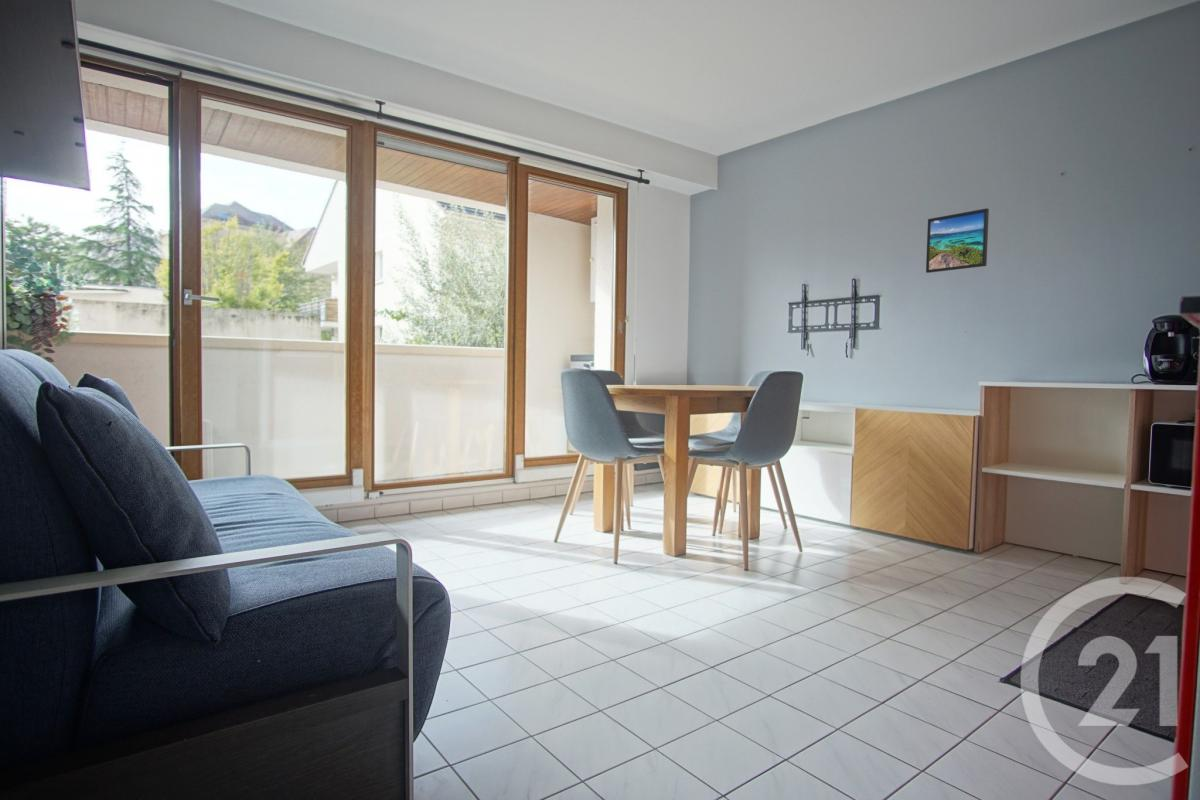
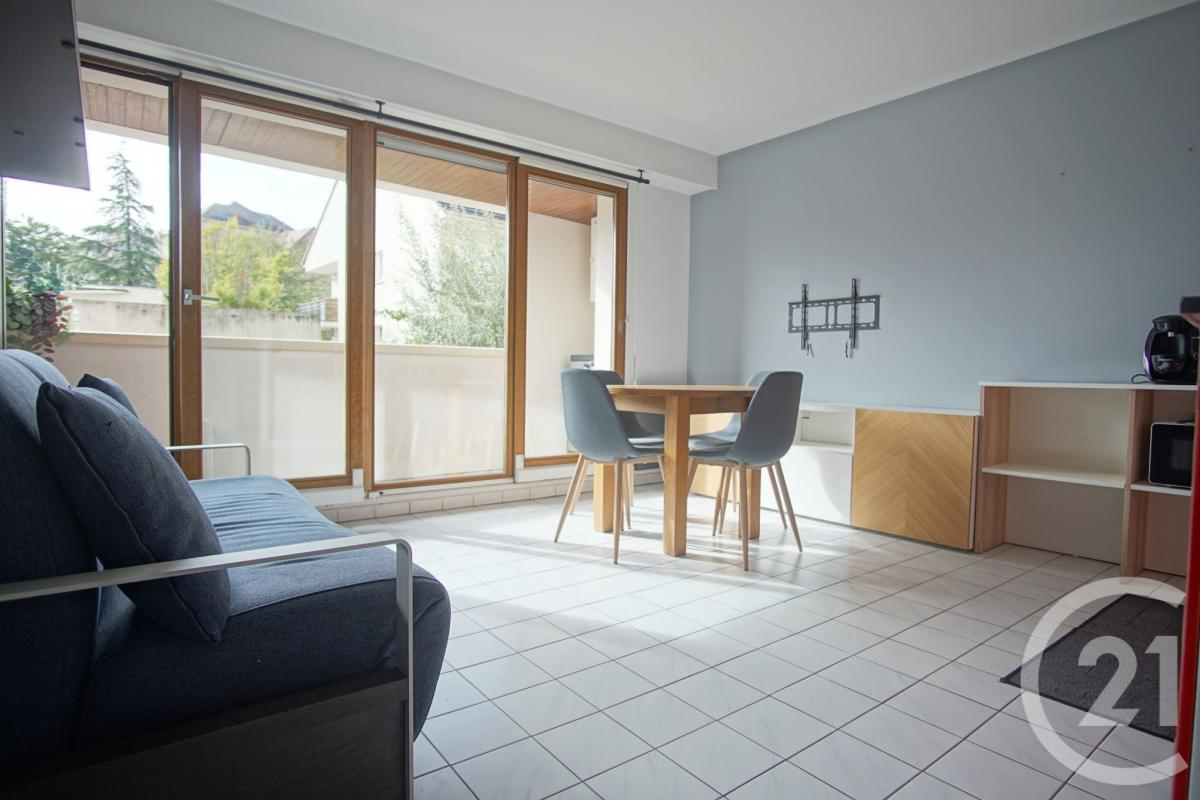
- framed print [925,207,990,274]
